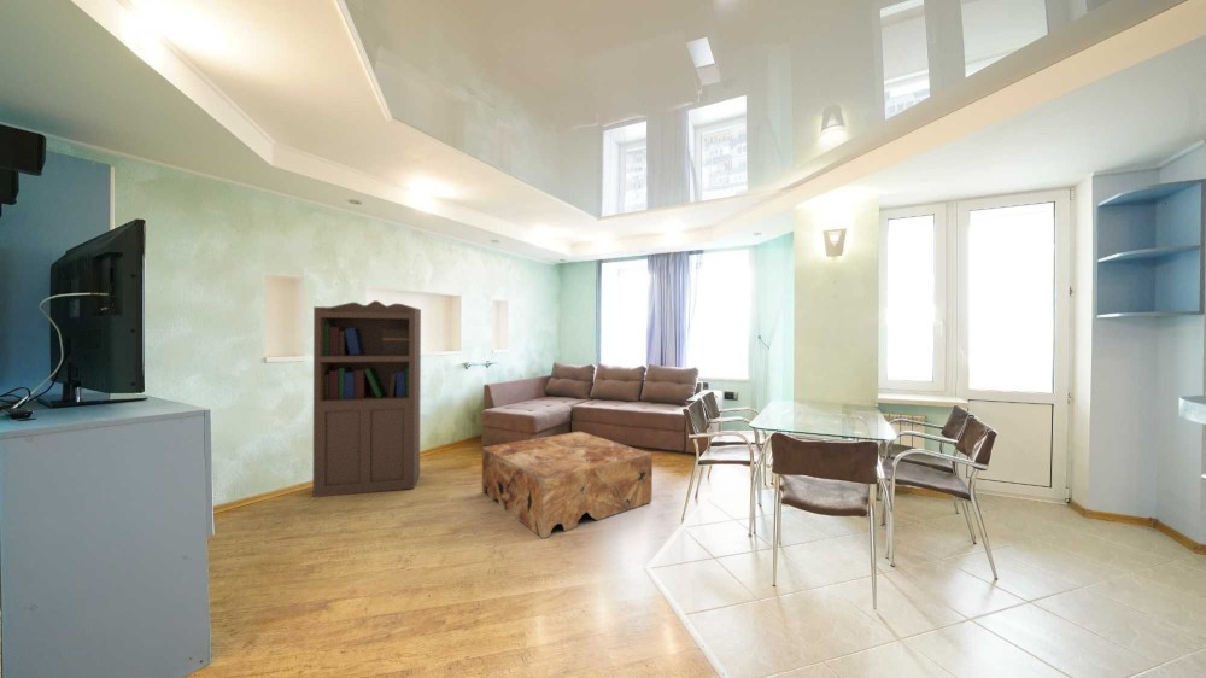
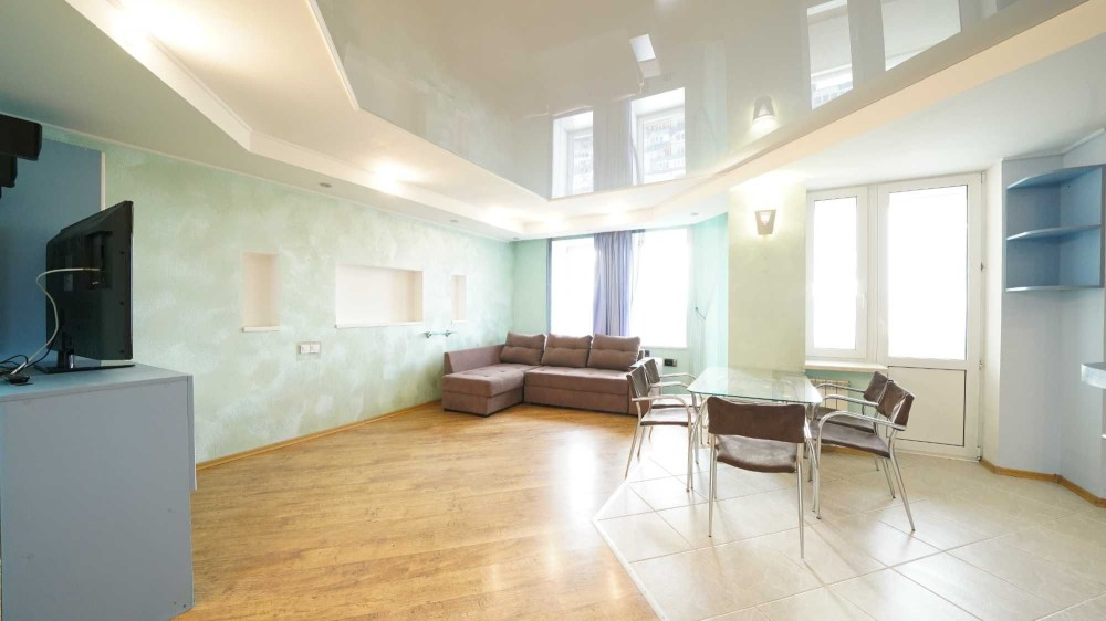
- coffee table [481,431,654,539]
- bookcase [312,299,422,498]
